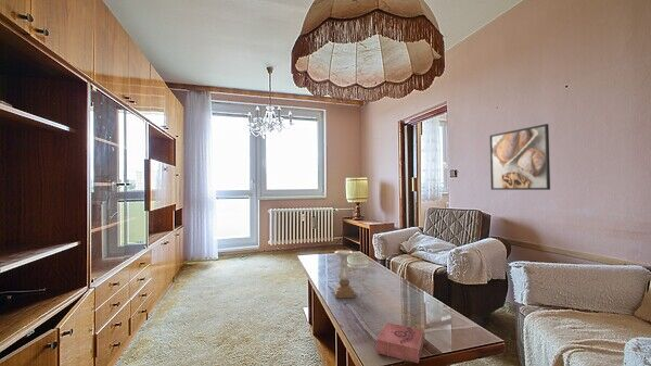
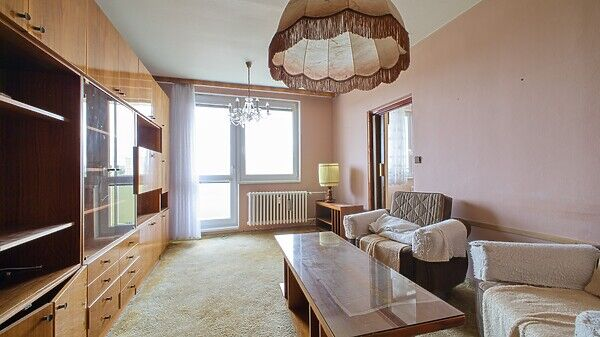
- candle holder [333,249,356,299]
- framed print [488,123,551,191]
- book [375,321,425,364]
